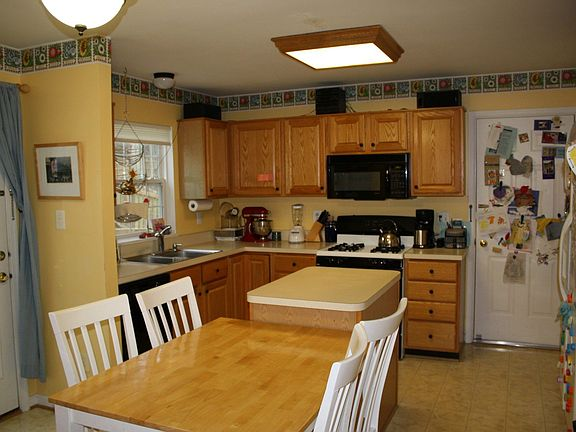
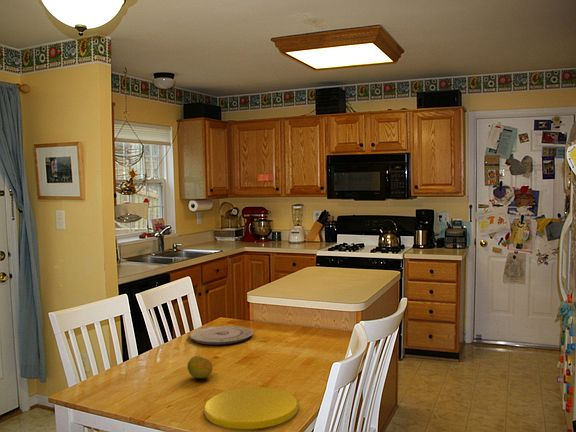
+ plate [188,325,254,345]
+ fruit [186,355,214,380]
+ plate [203,386,299,430]
